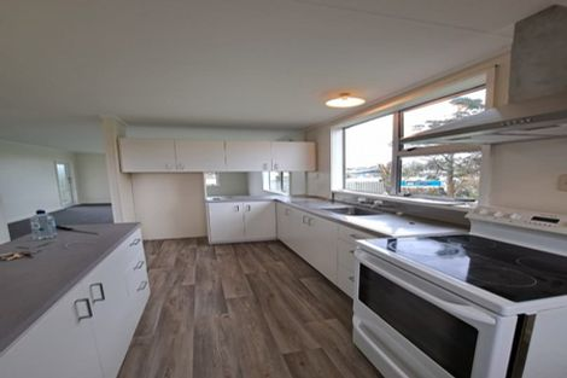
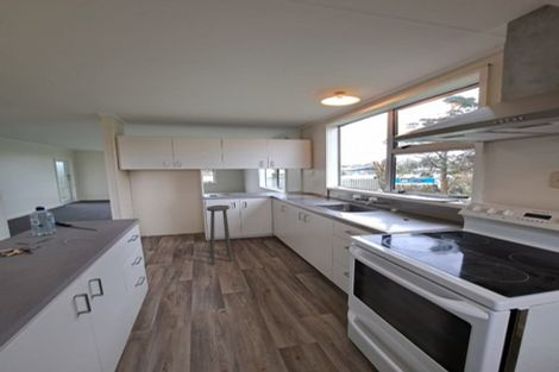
+ stool [206,204,233,265]
